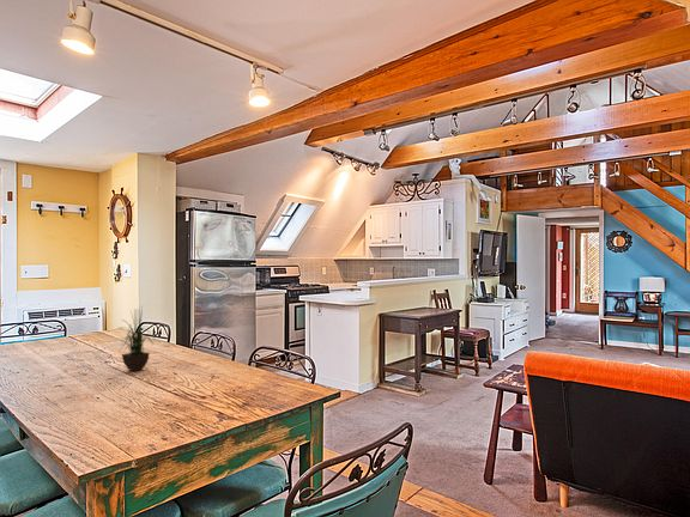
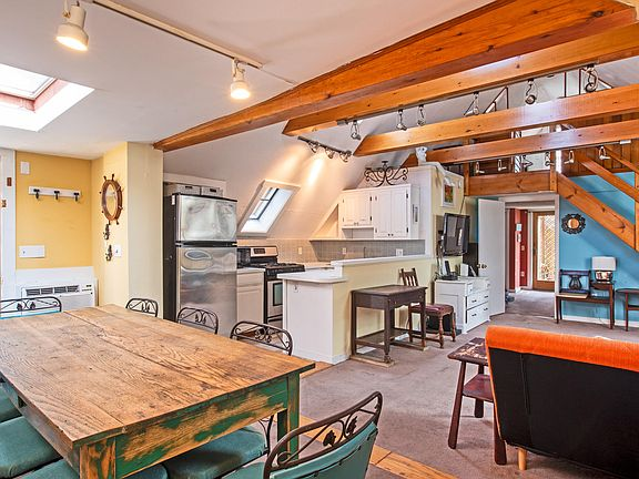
- potted plant [117,306,157,372]
